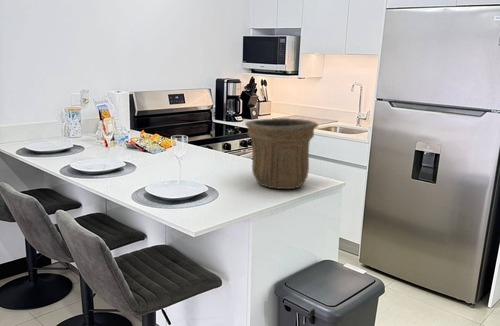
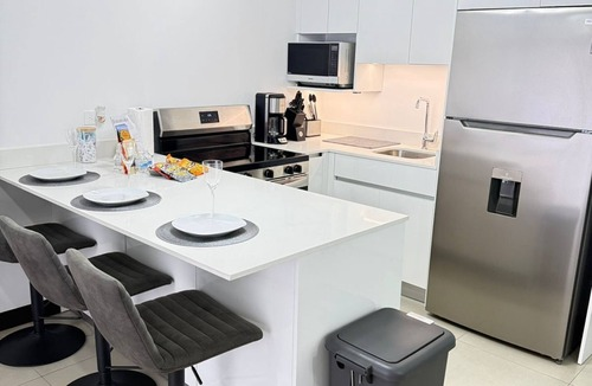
- flower pot [244,117,319,190]
